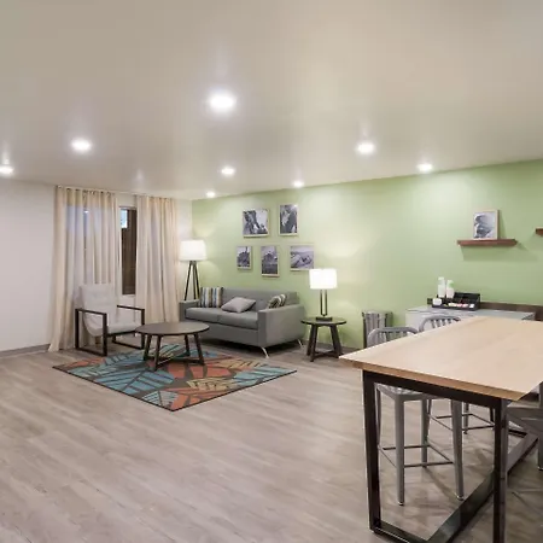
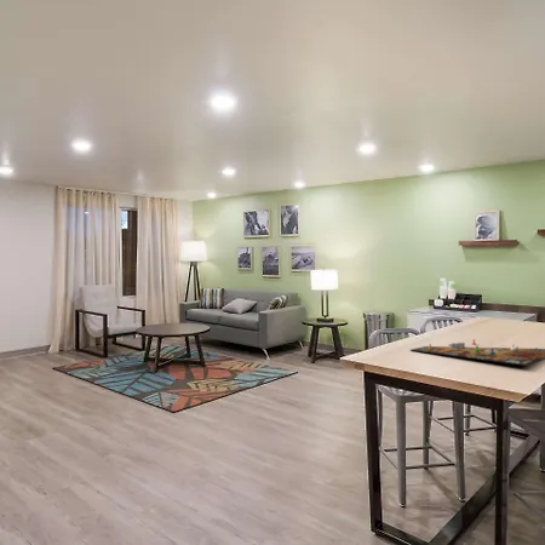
+ gameboard [409,338,545,367]
